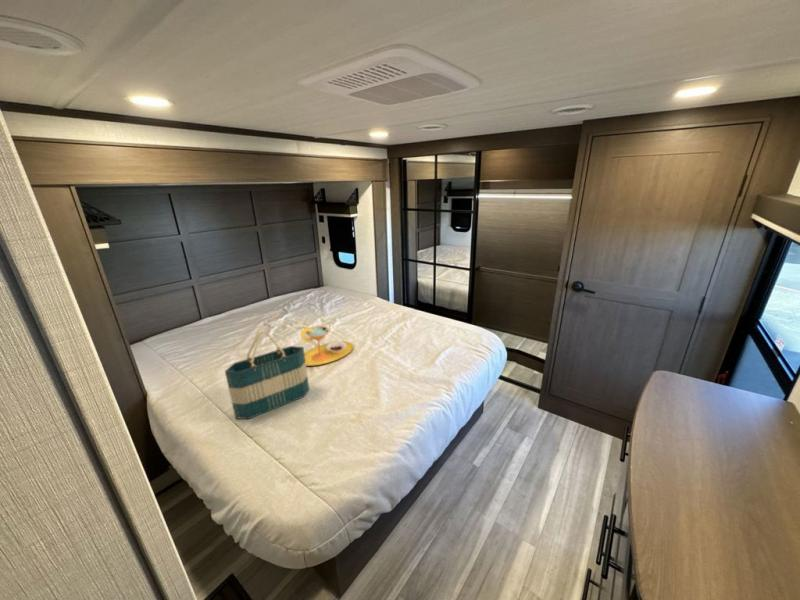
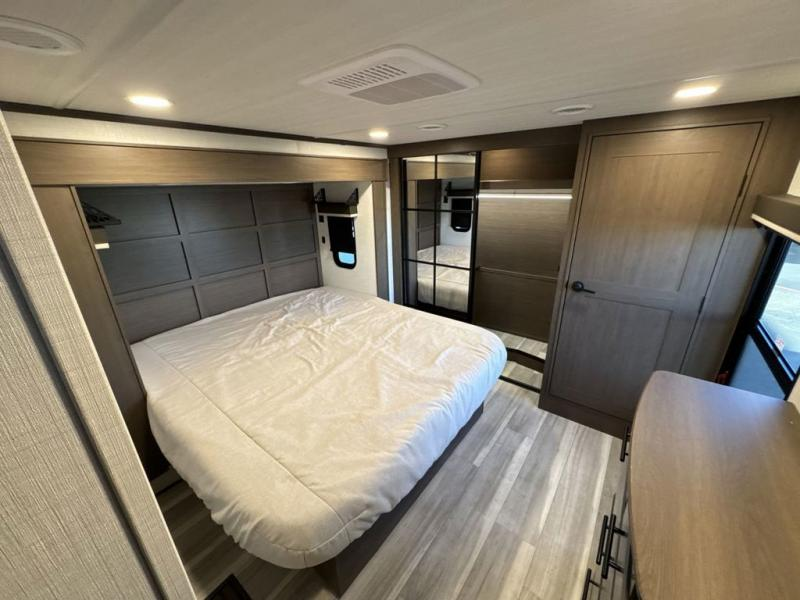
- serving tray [300,325,354,367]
- tote bag [224,328,310,420]
